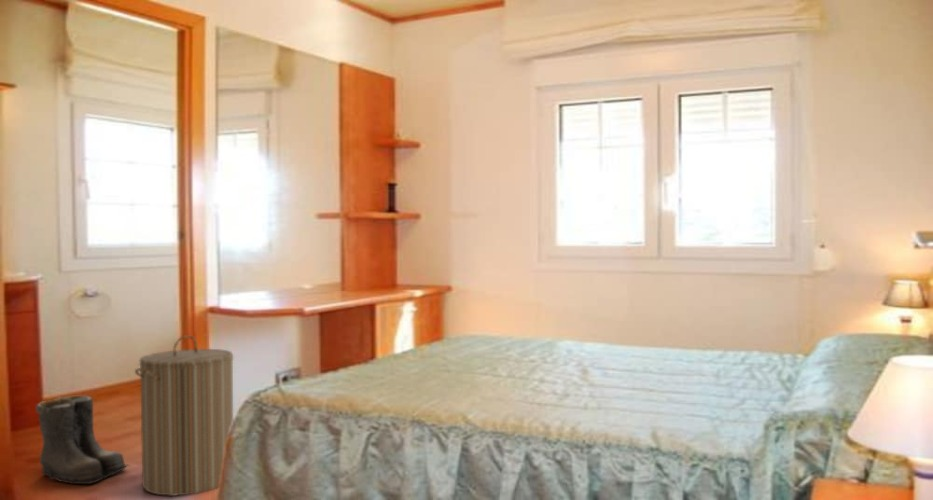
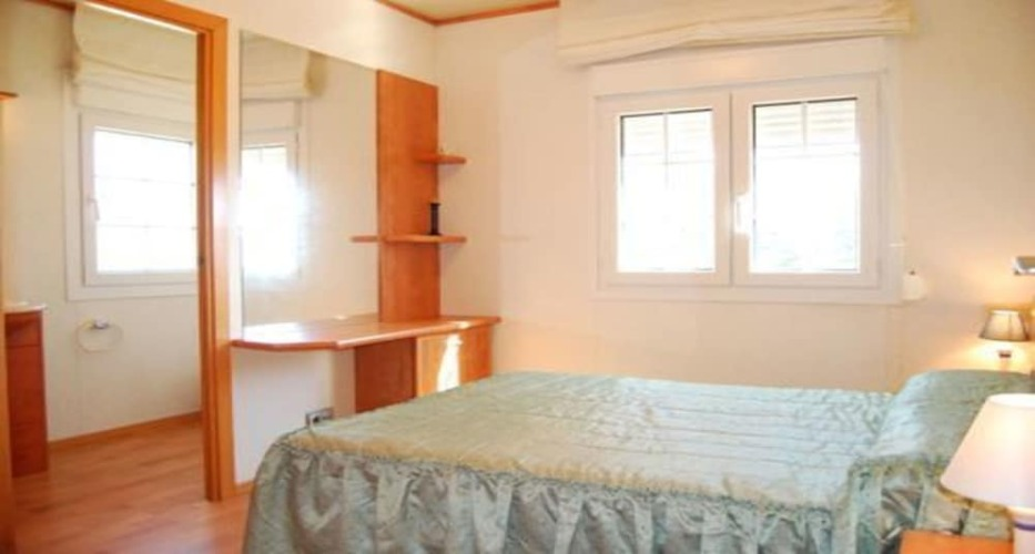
- boots [35,395,131,485]
- laundry hamper [134,334,234,497]
